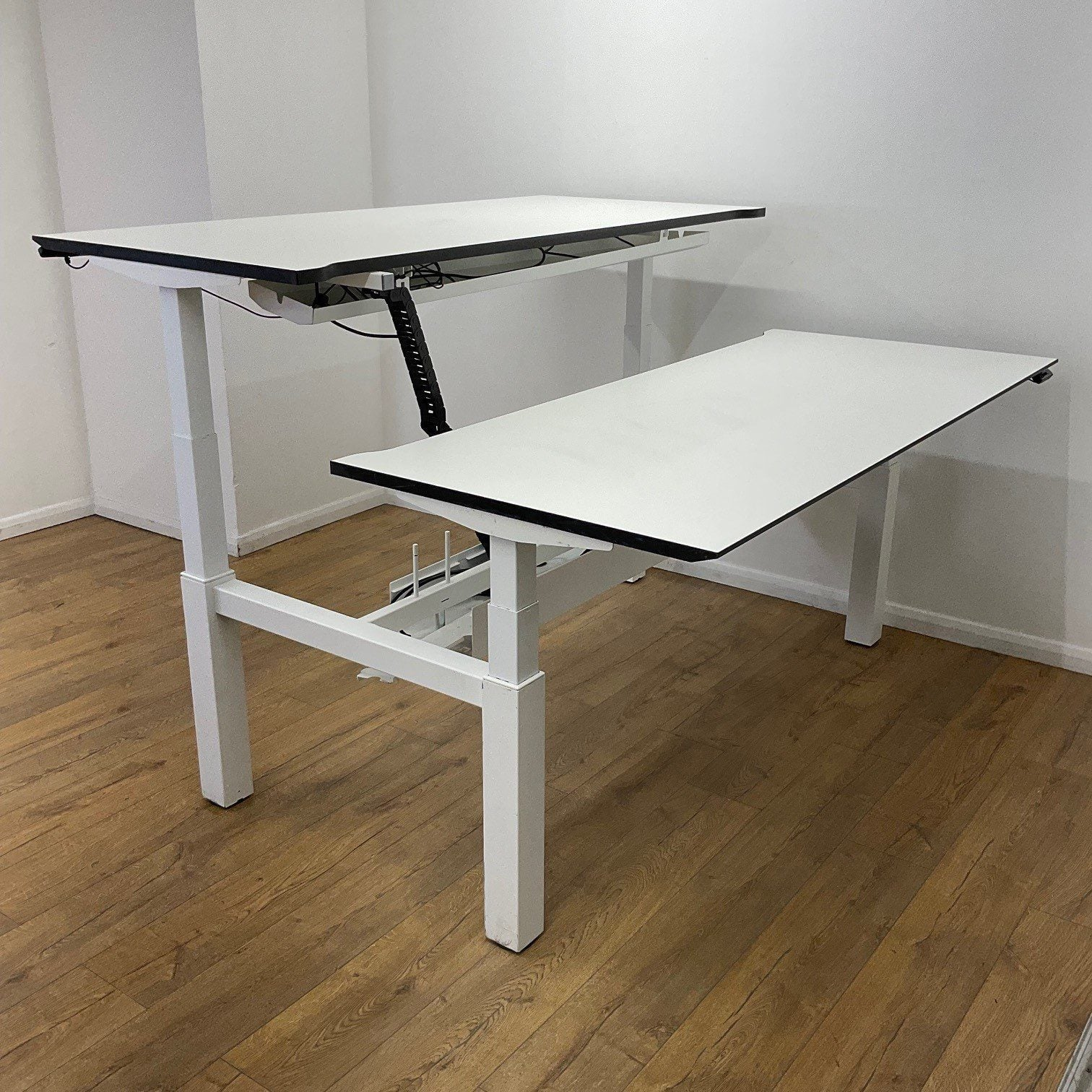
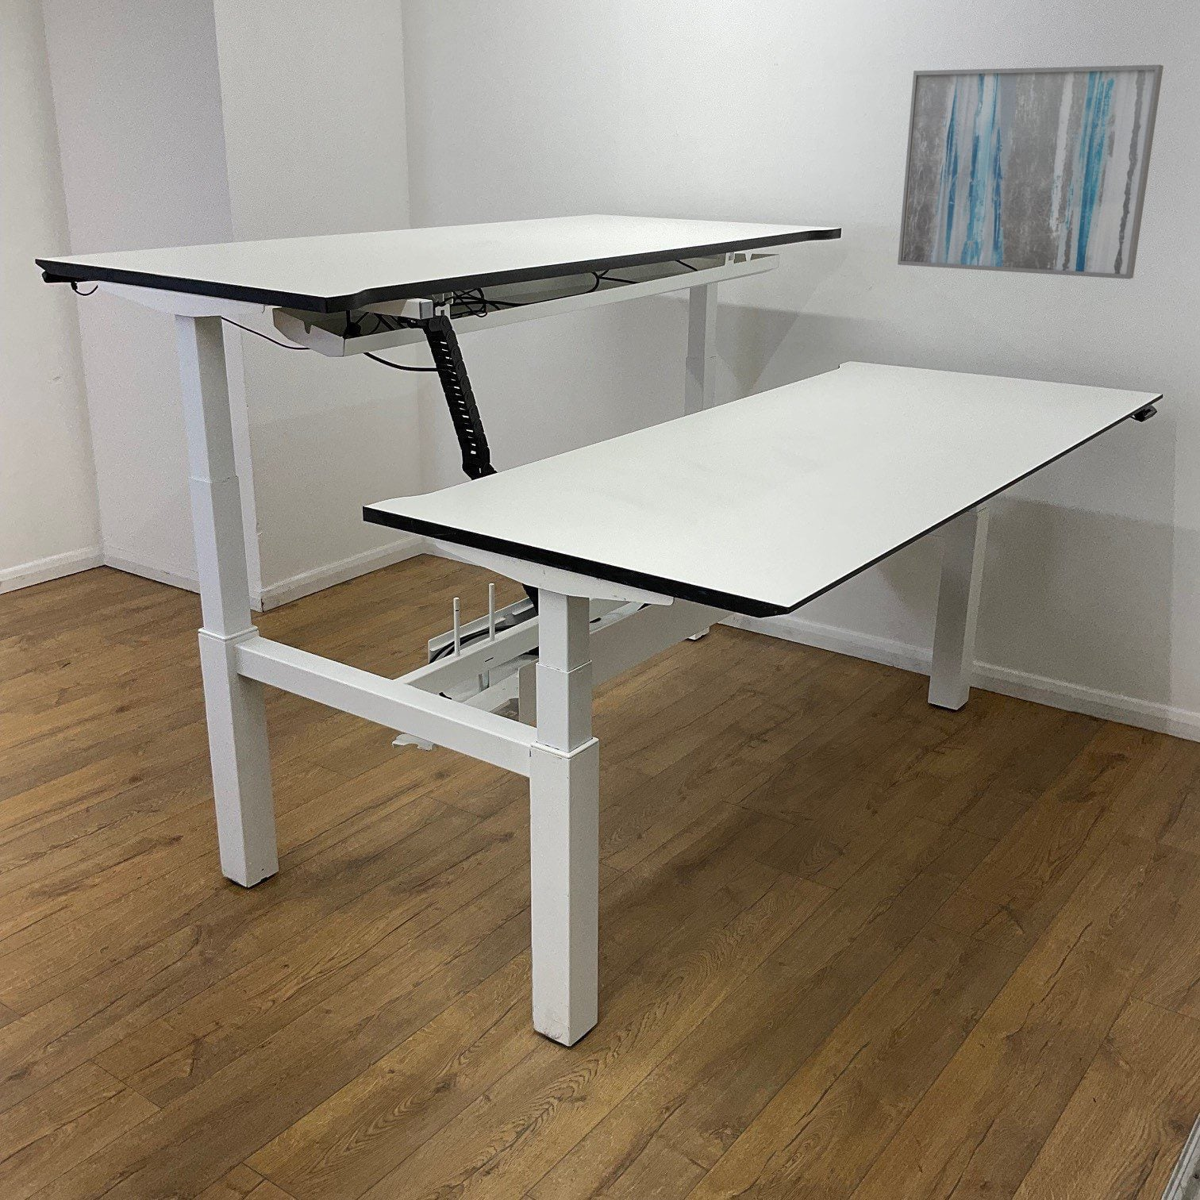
+ wall art [897,64,1164,280]
